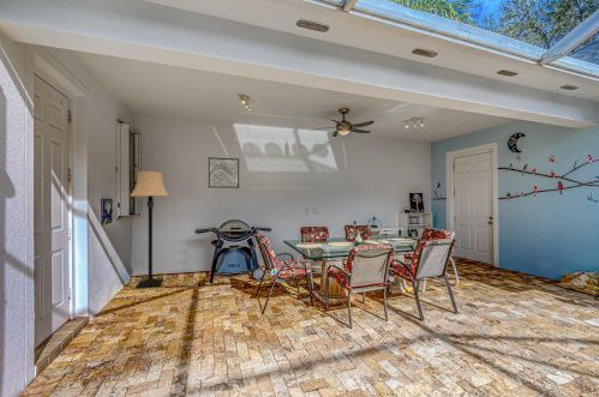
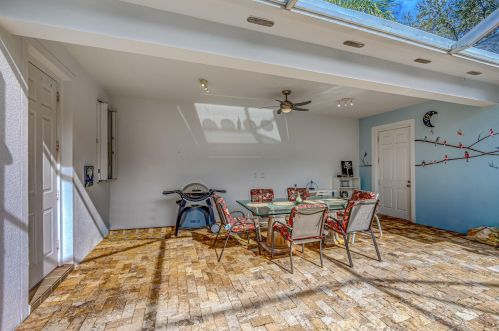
- wall art [208,156,240,190]
- lamp [128,170,170,289]
